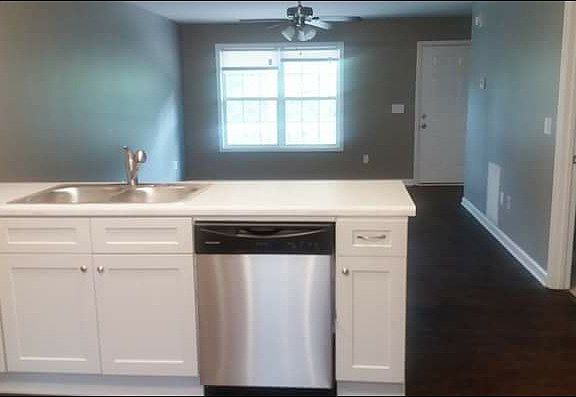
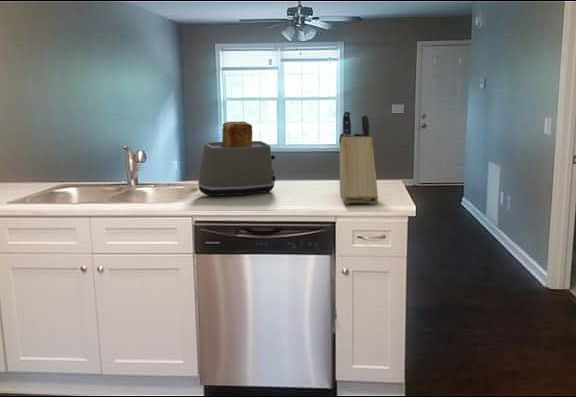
+ toaster [197,120,276,197]
+ knife block [338,110,379,205]
